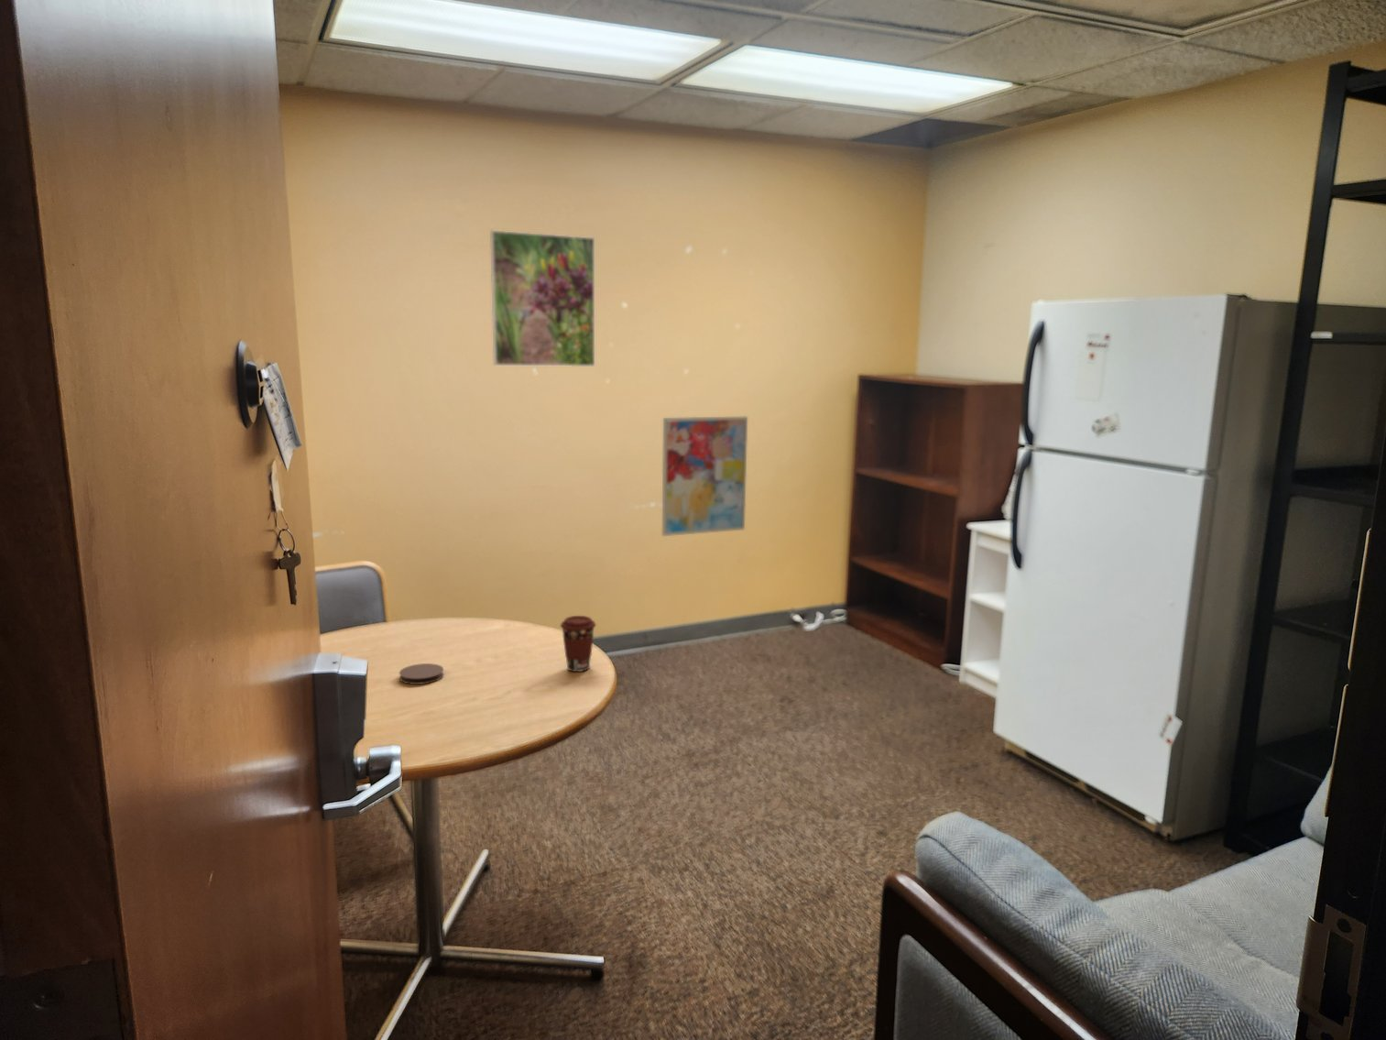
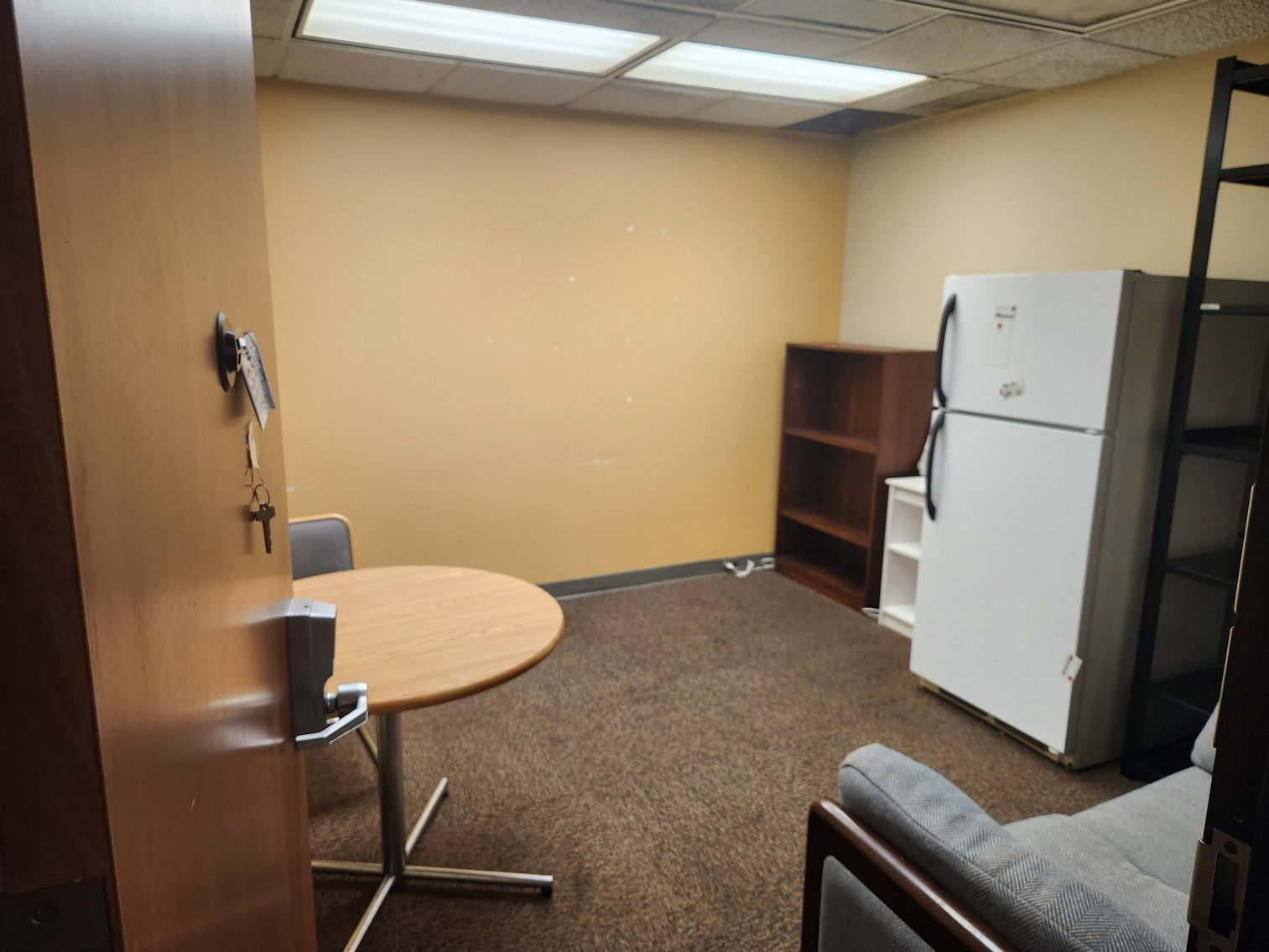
- coaster [399,662,446,685]
- wall art [662,415,748,537]
- coffee cup [559,615,597,673]
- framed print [489,229,595,367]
